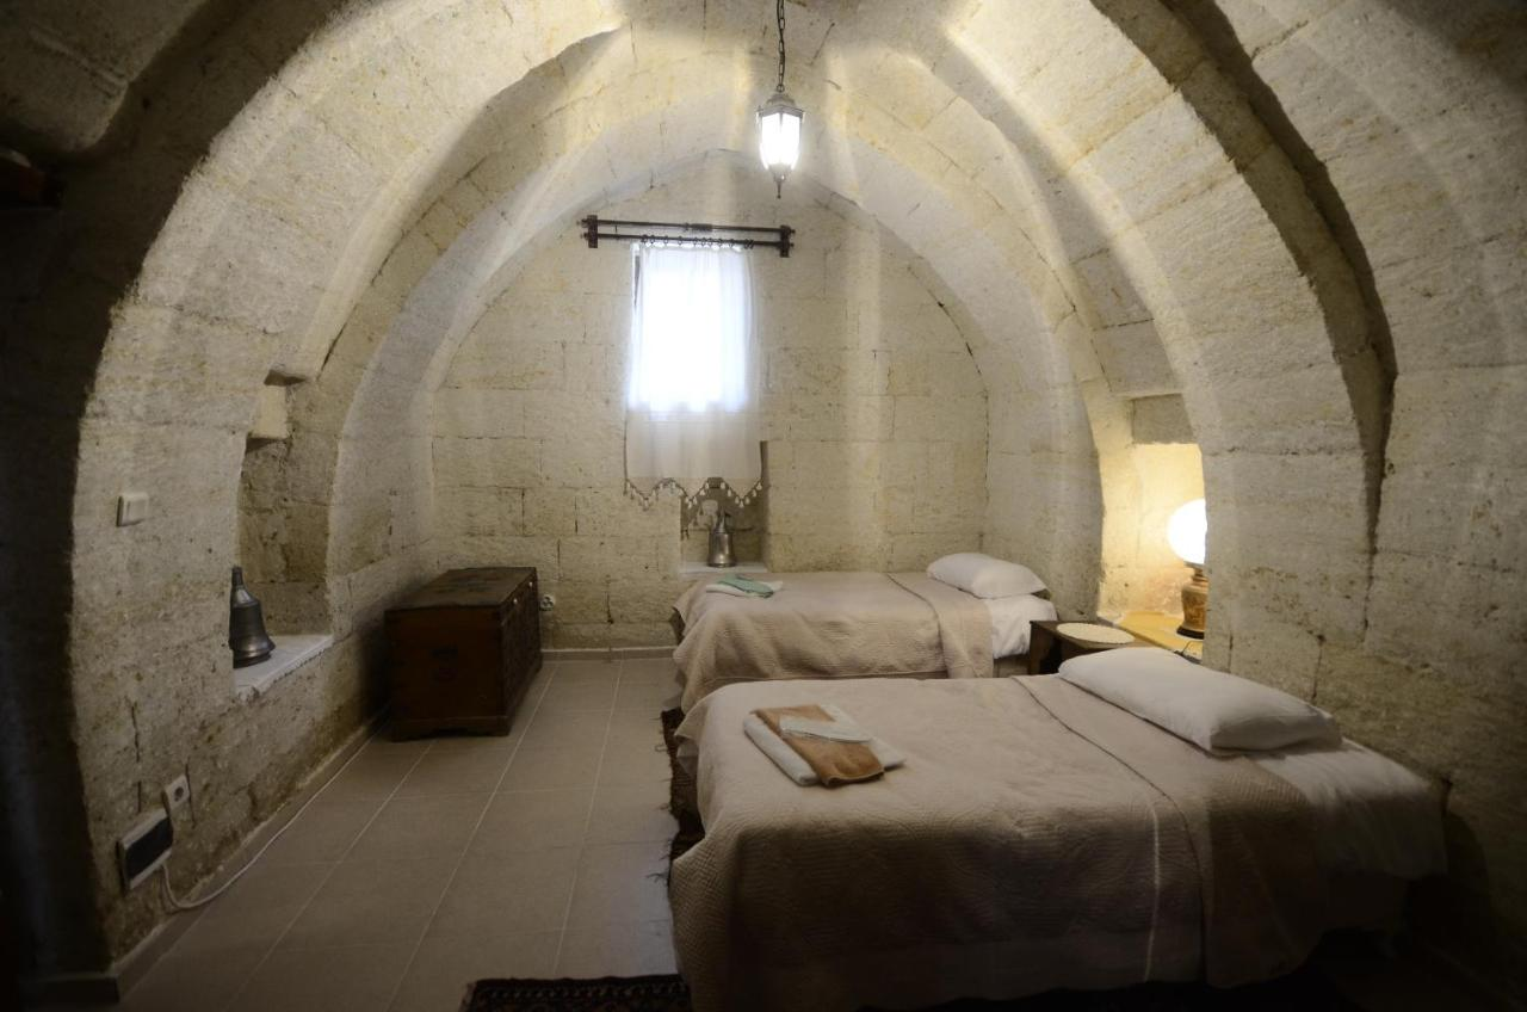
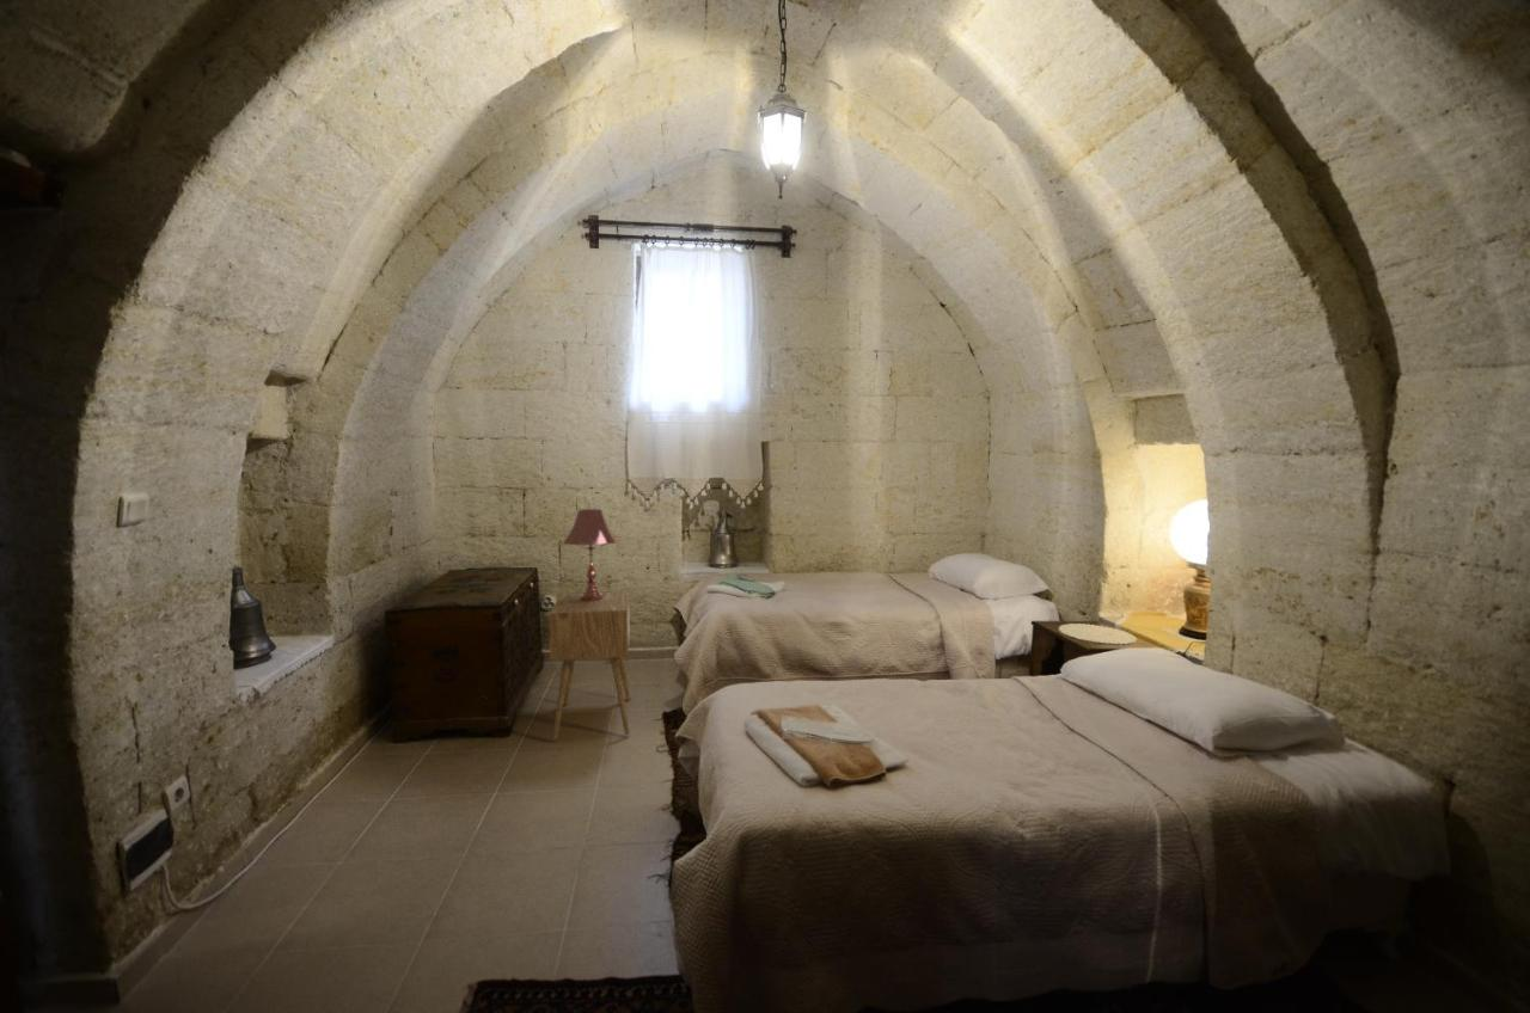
+ table lamp [561,508,619,601]
+ nightstand [547,590,632,742]
